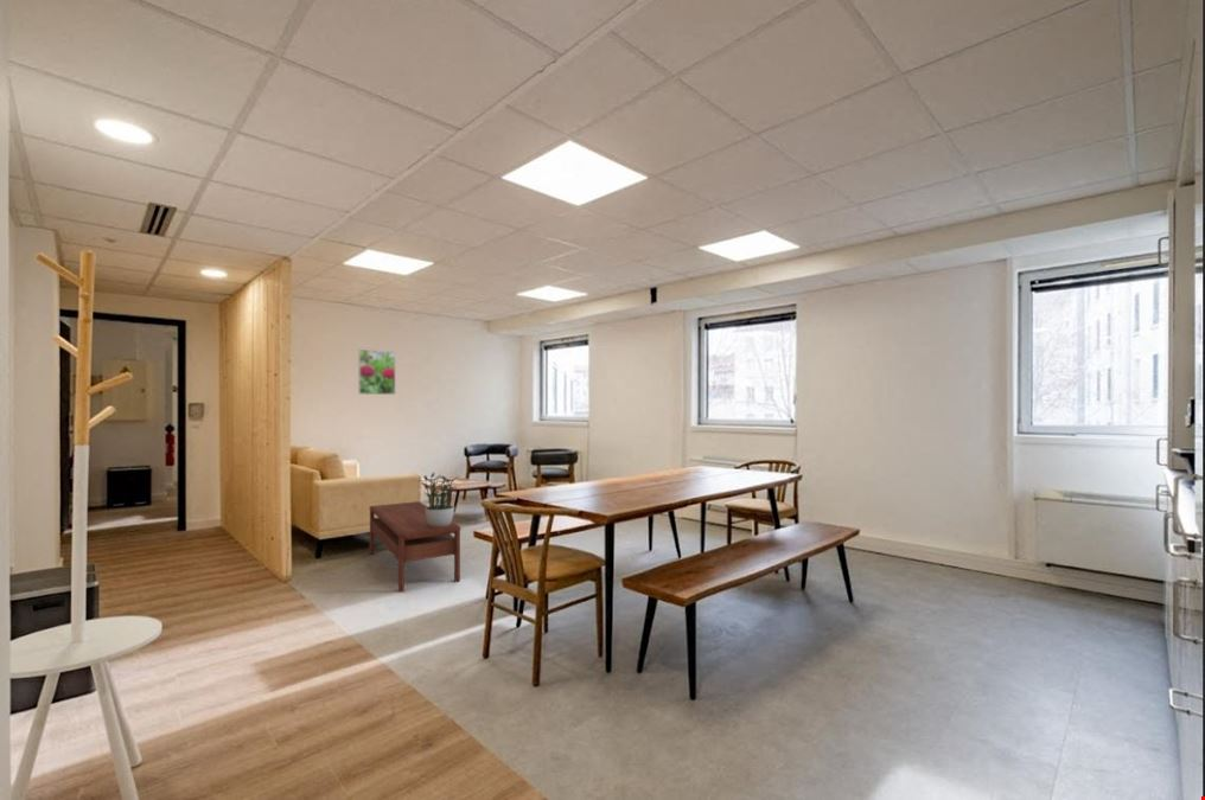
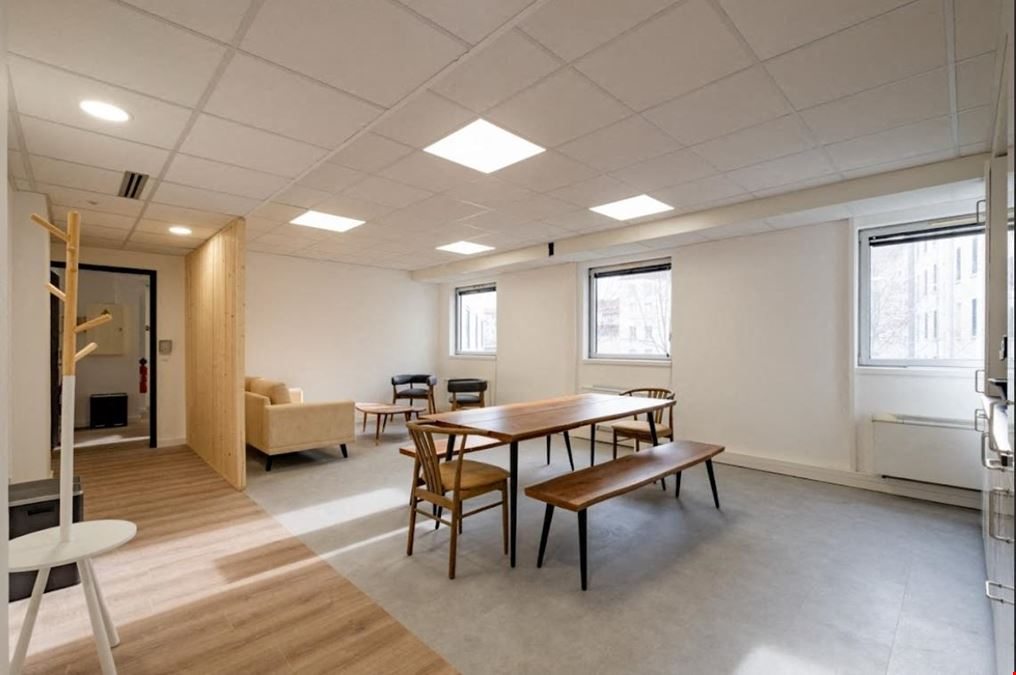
- coffee table [369,500,461,594]
- potted plant [419,472,460,527]
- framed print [357,348,396,396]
